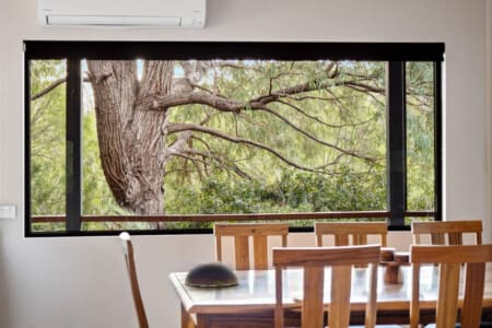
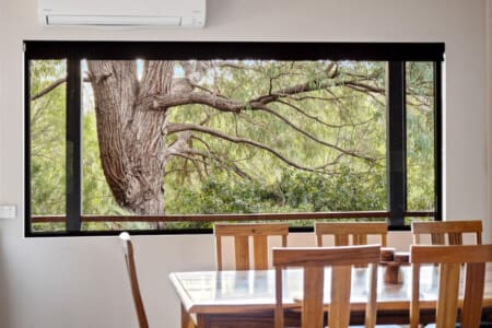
- decorative bowl [184,260,239,289]
